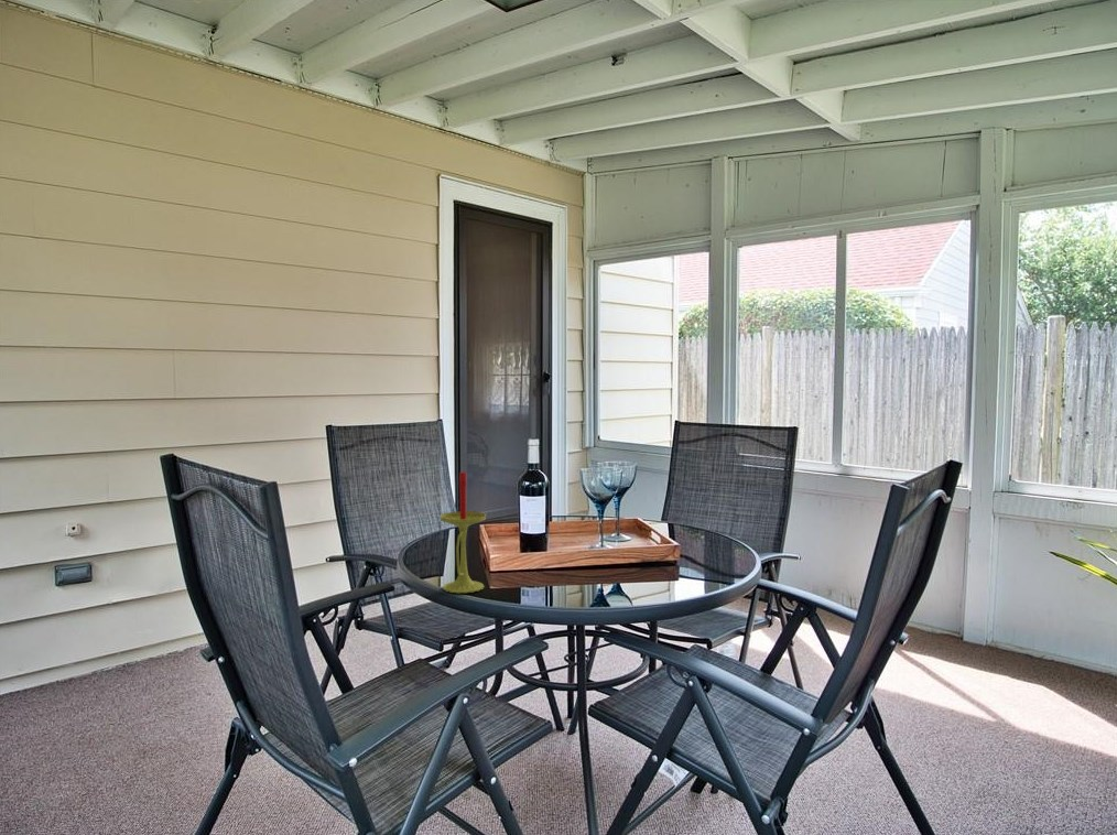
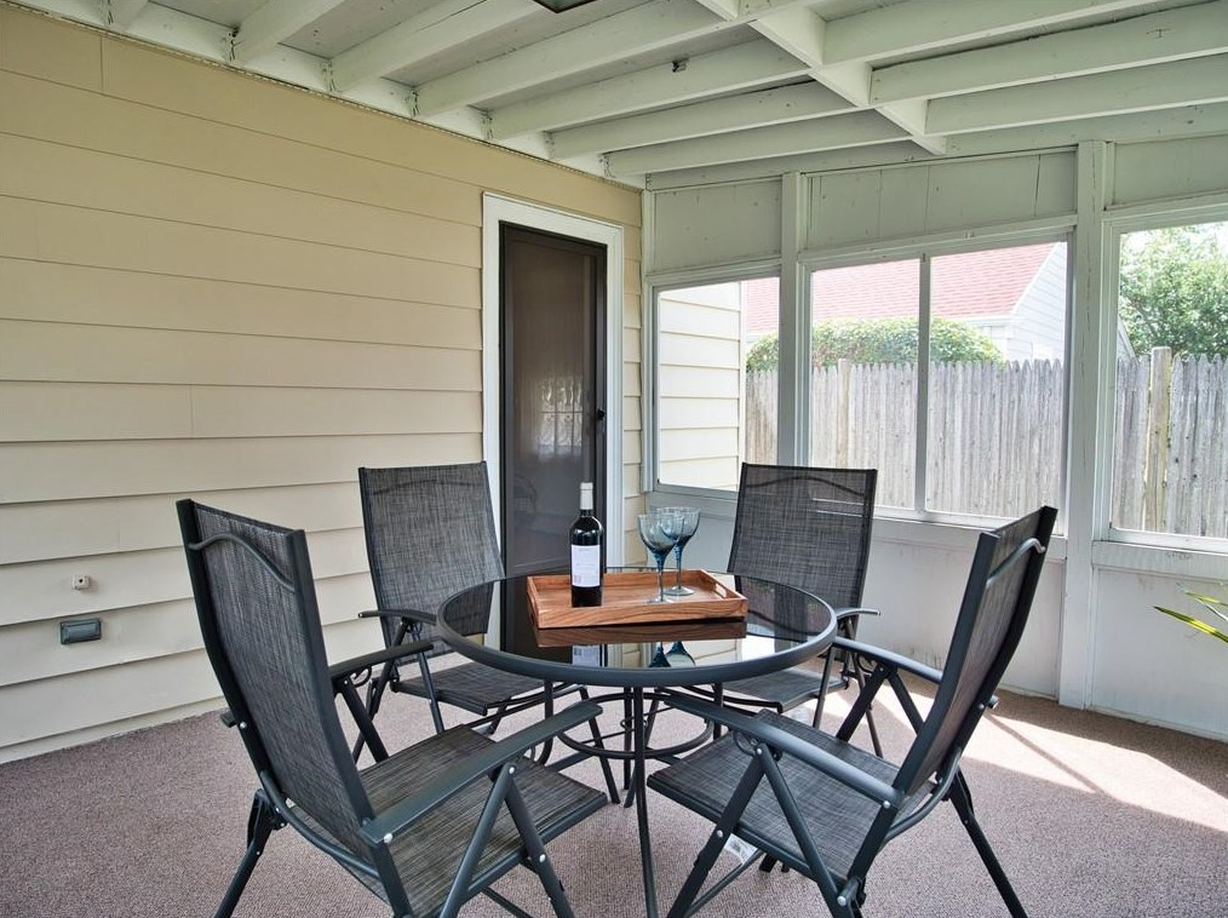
- candle [438,471,488,595]
